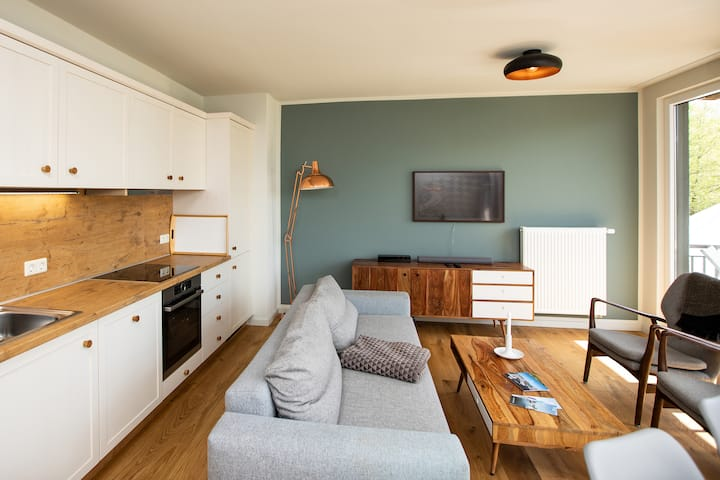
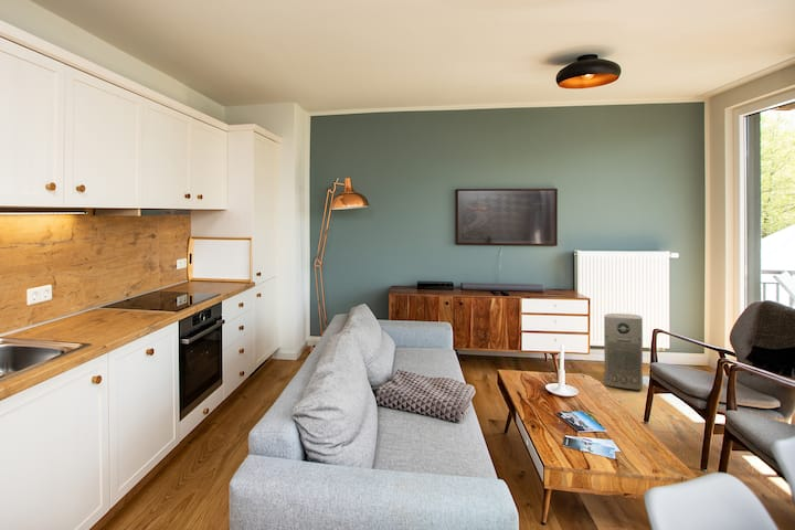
+ air purifier [603,312,644,391]
